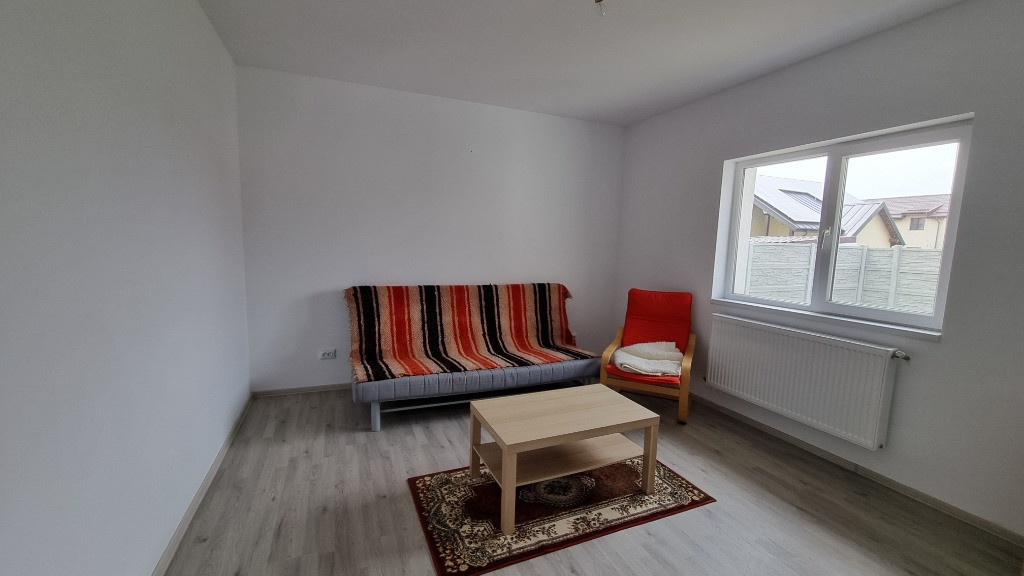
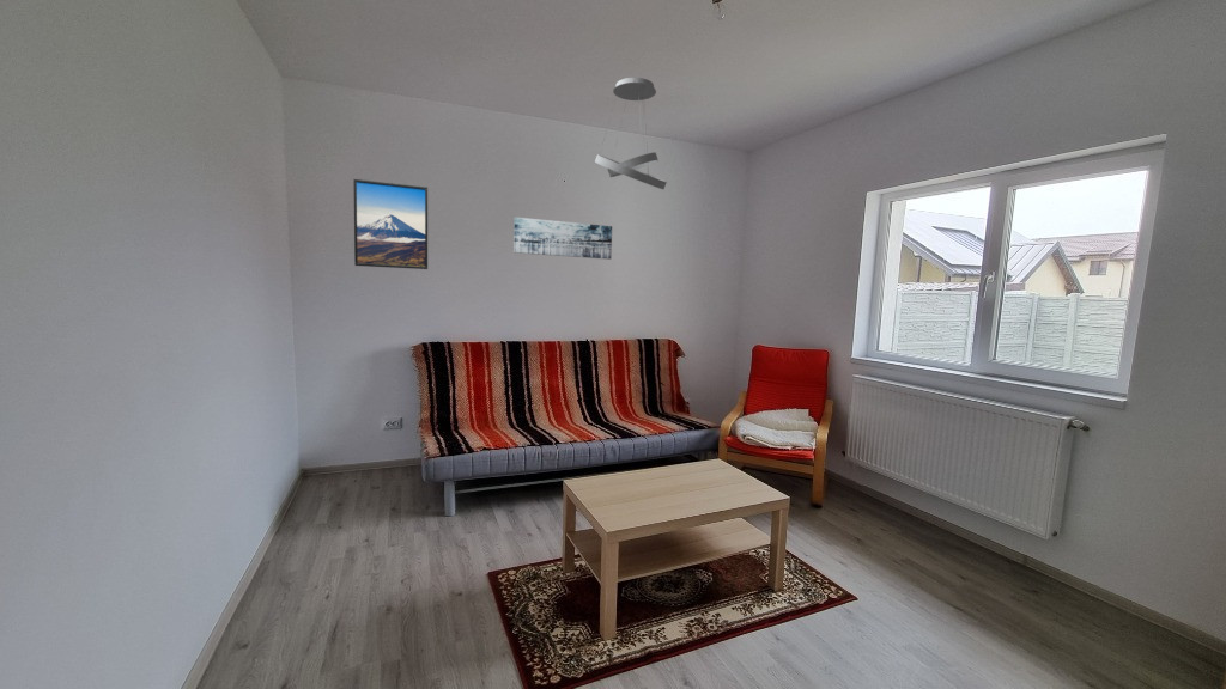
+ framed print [352,178,429,270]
+ wall art [512,217,613,261]
+ ceiling light fixture [594,77,668,190]
